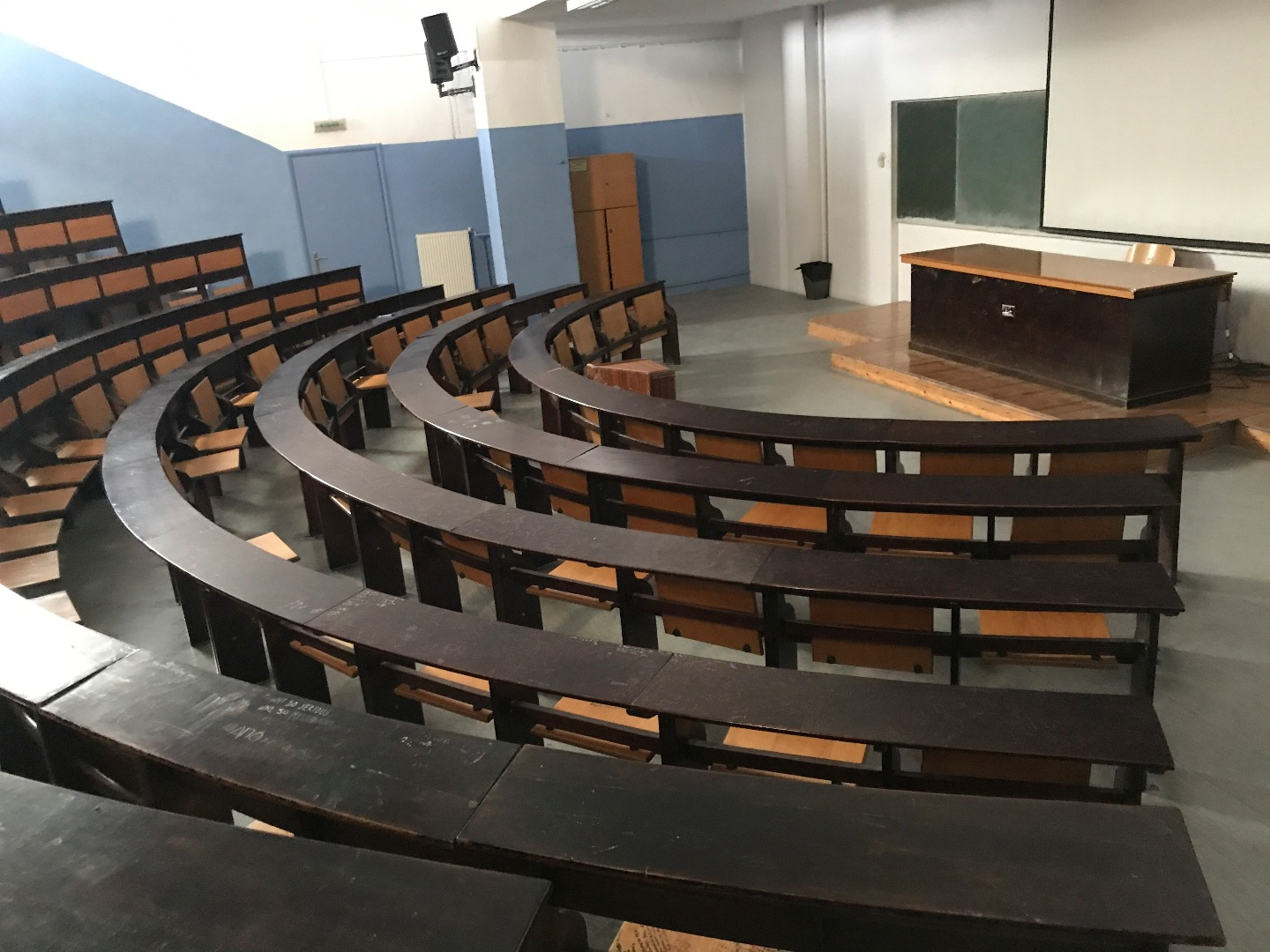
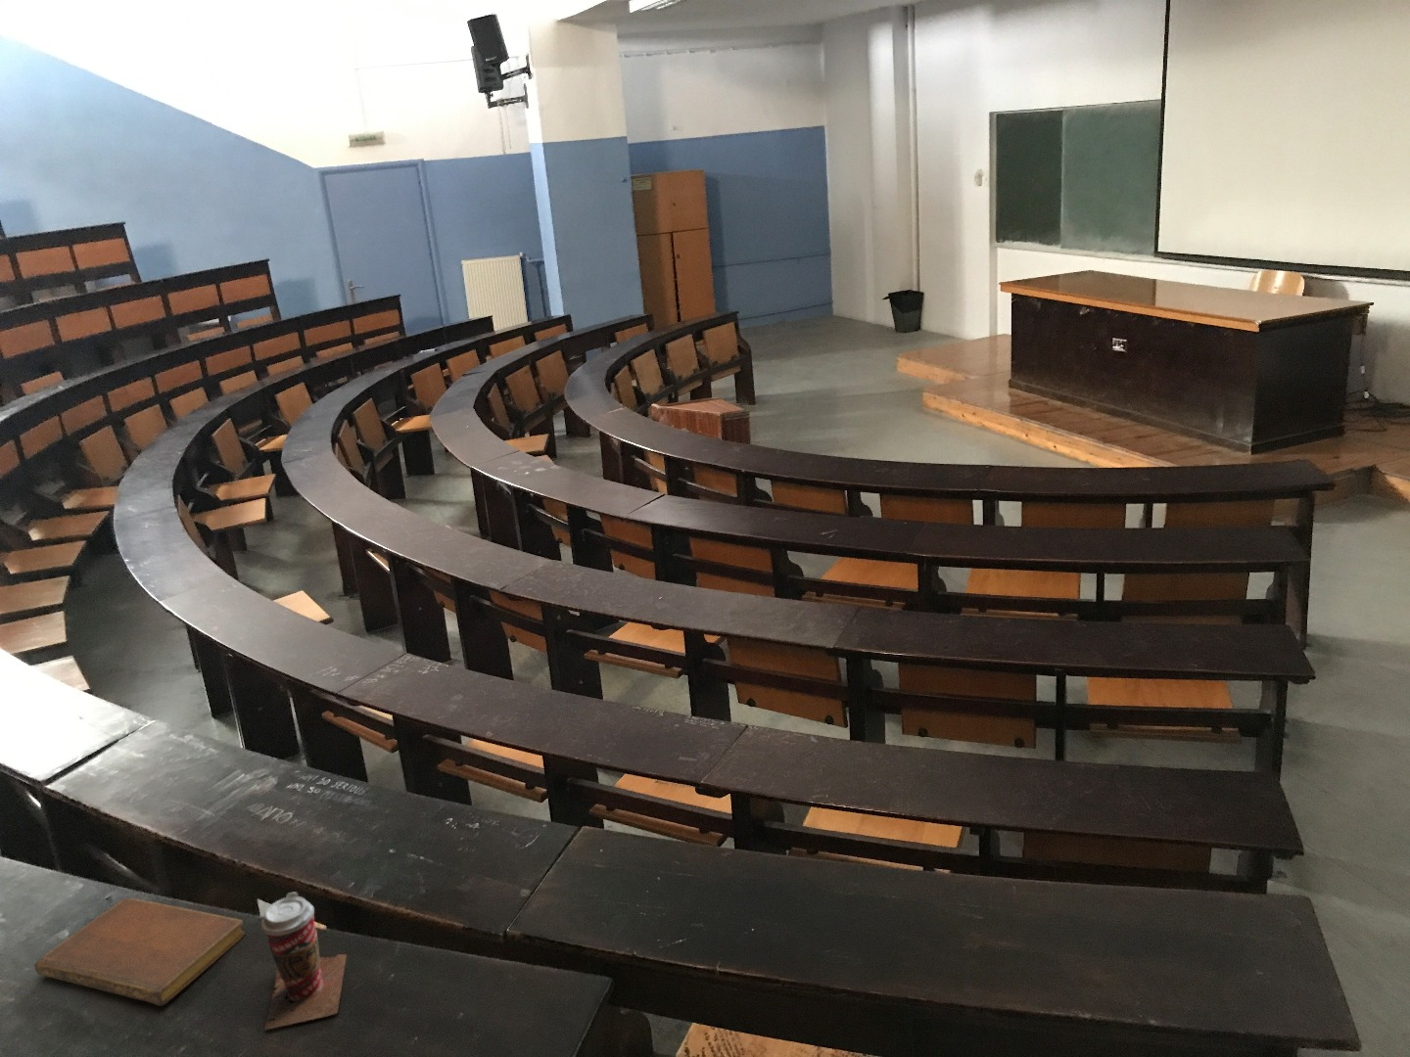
+ notebook [33,897,245,1007]
+ coffee cup [261,890,348,1030]
